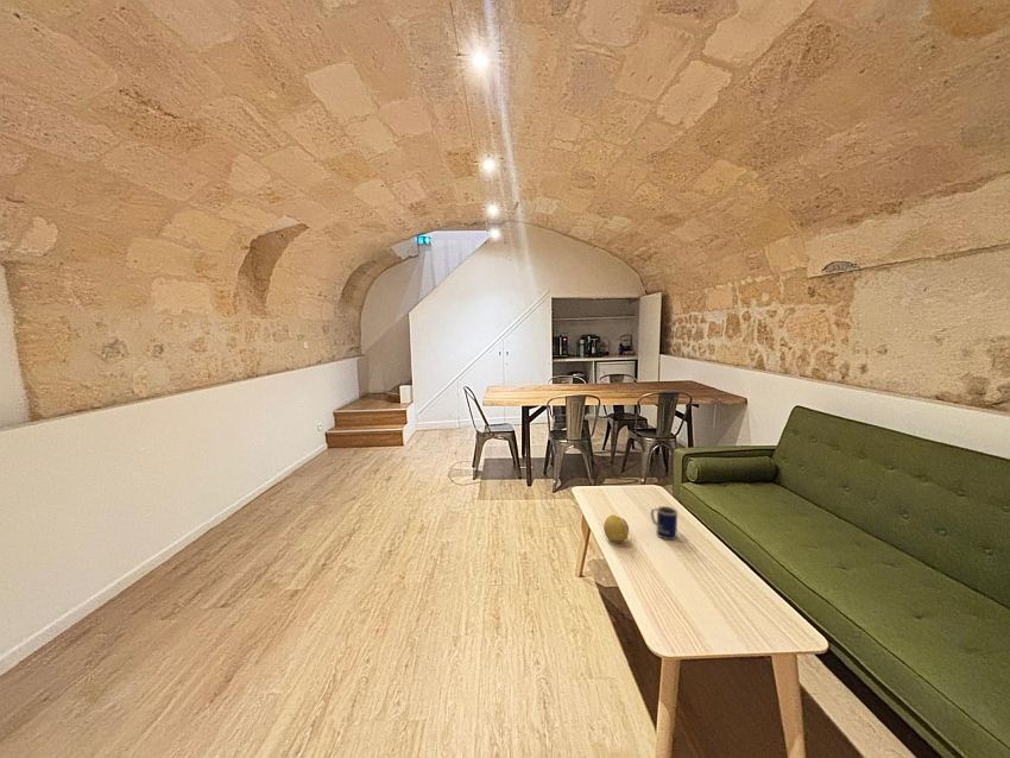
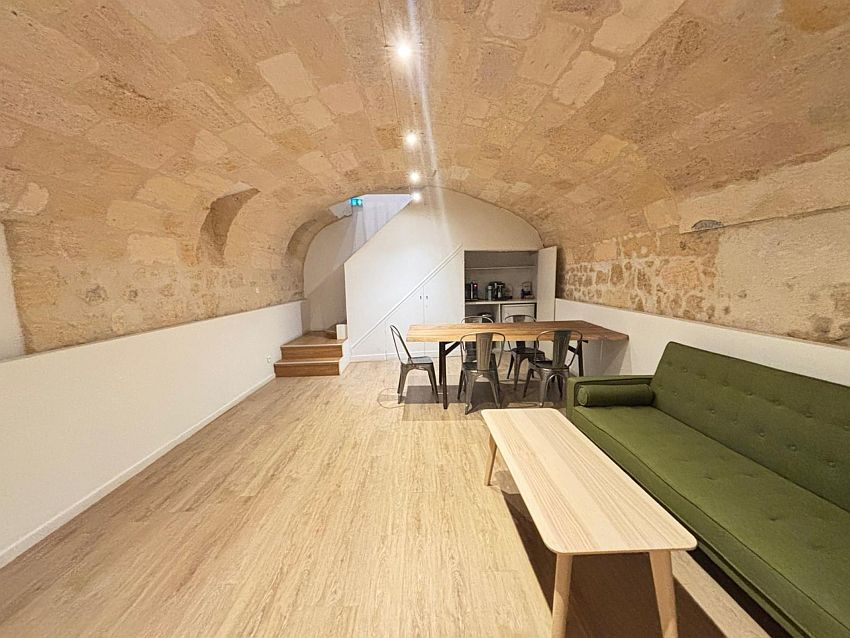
- mug [650,505,678,541]
- fruit [602,513,630,543]
